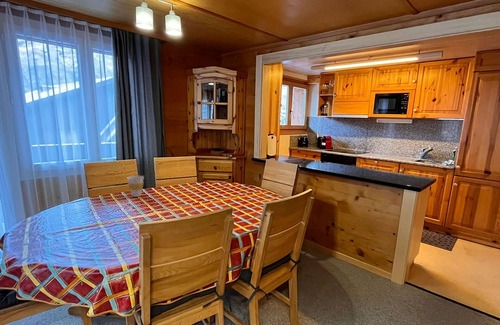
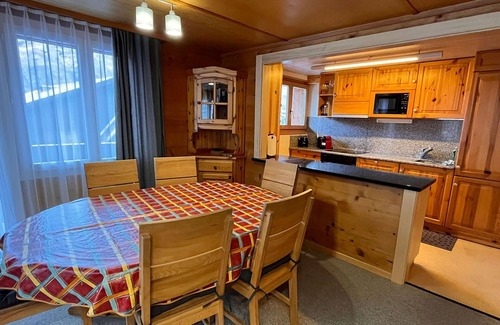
- cup [126,175,145,198]
